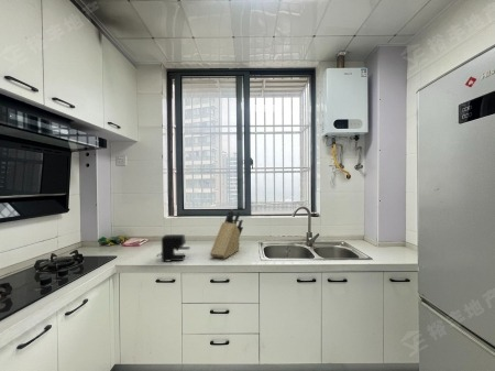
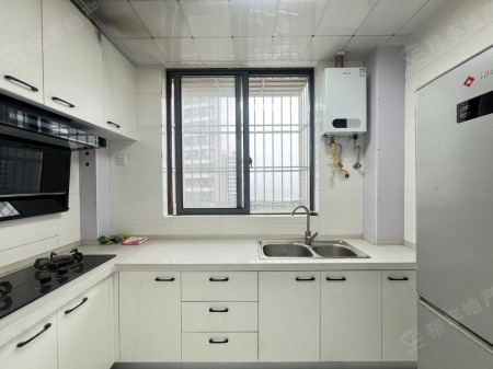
- coffee maker [155,233,191,263]
- knife block [209,208,244,260]
